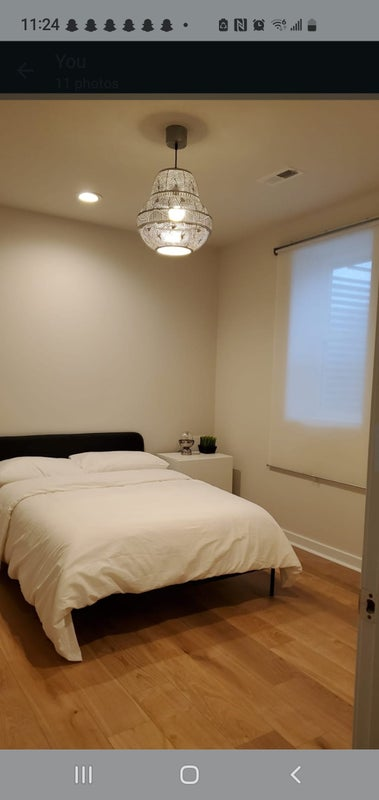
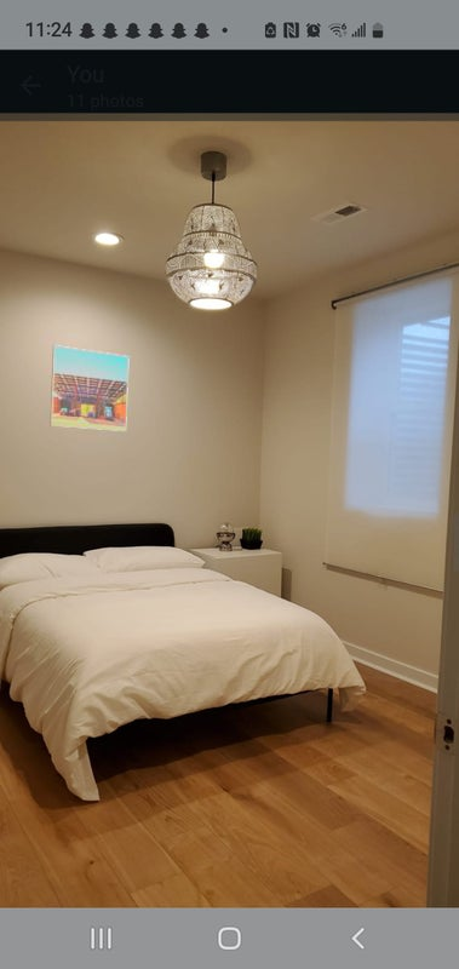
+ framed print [48,344,131,432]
